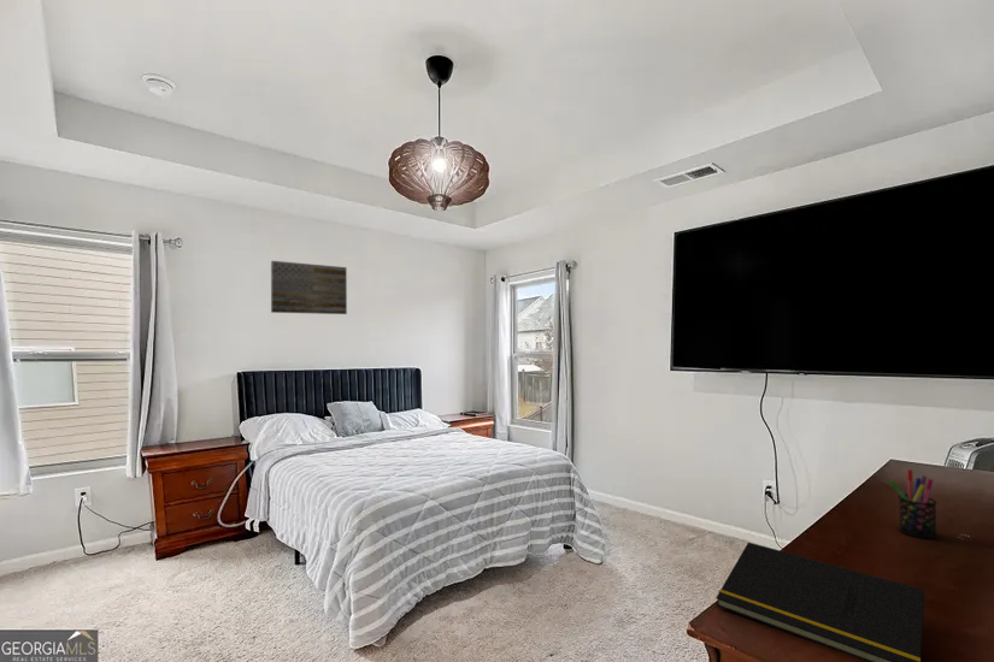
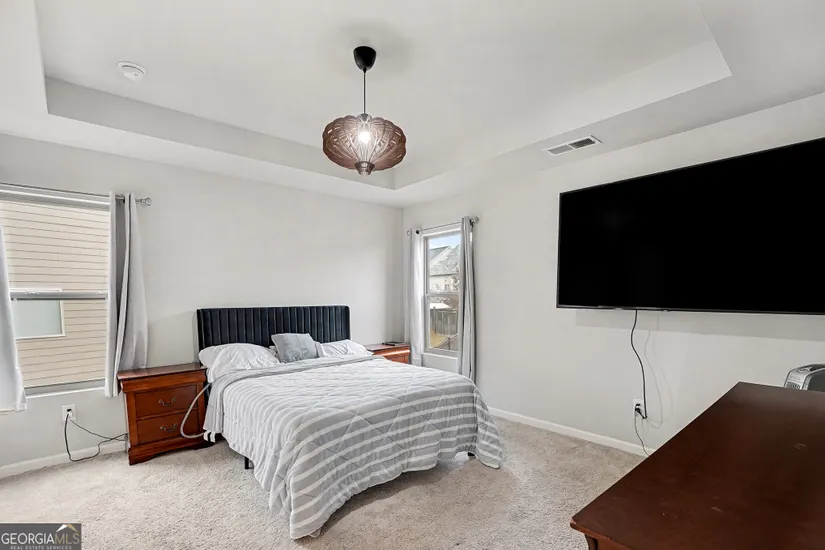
- notepad [714,542,925,662]
- wall art [270,260,348,315]
- pen holder [888,468,939,540]
